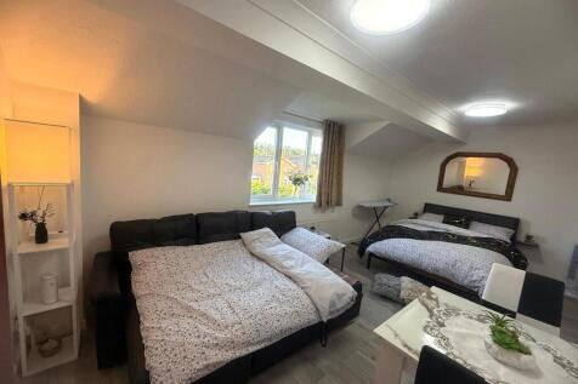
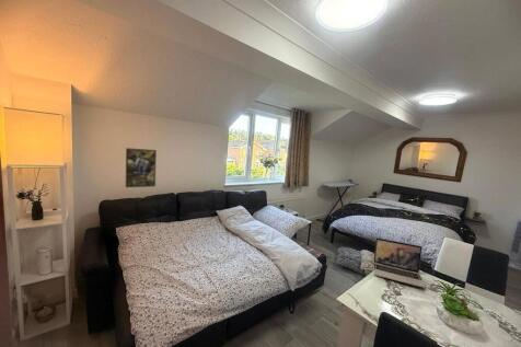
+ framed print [125,147,158,188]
+ laptop [373,236,426,289]
